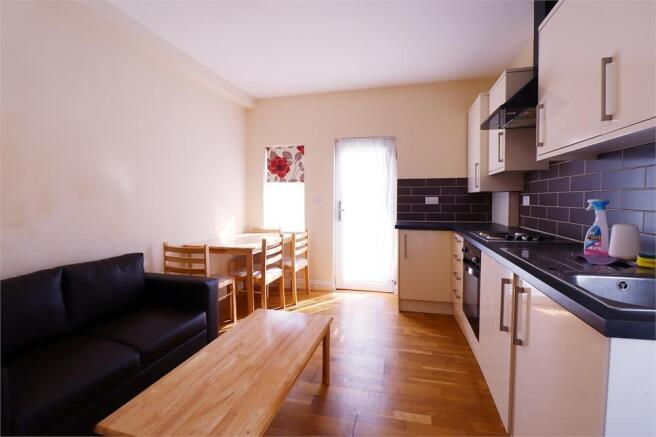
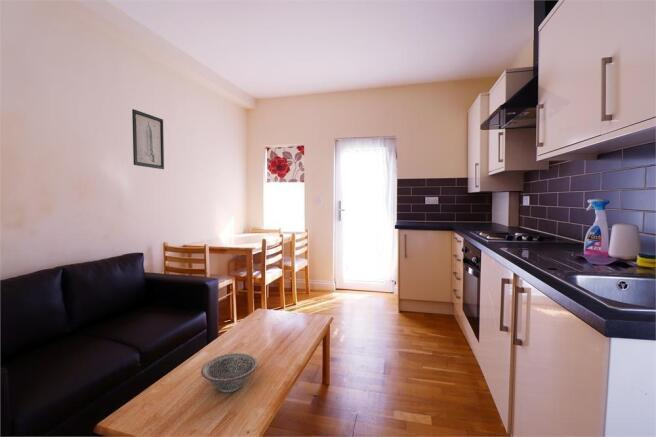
+ wall art [131,108,165,170]
+ decorative bowl [200,352,259,393]
